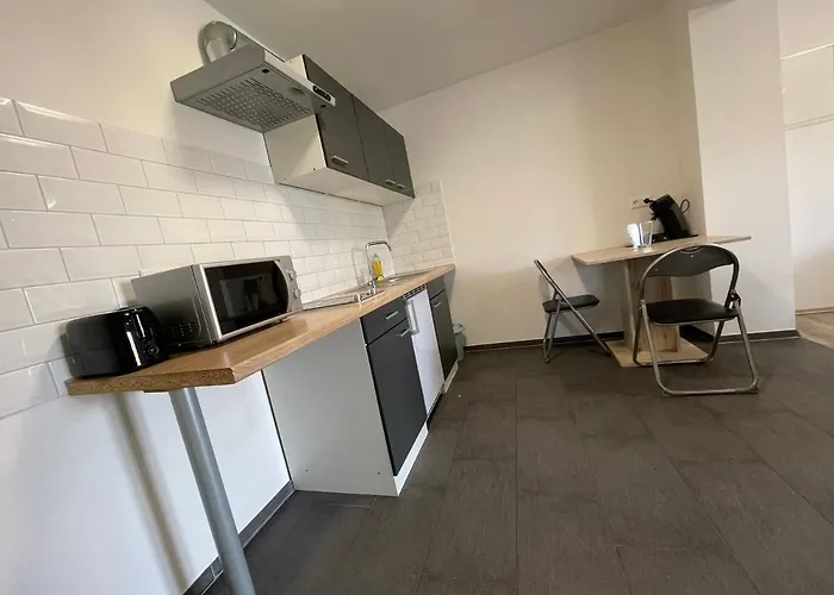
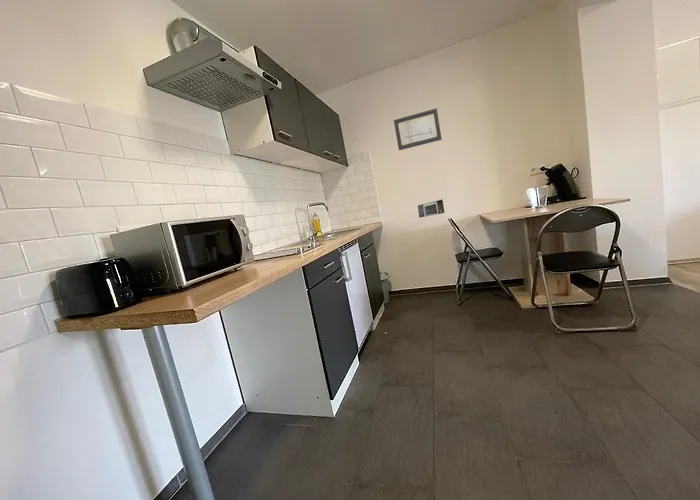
+ wall art [393,107,443,151]
+ calendar [417,199,445,219]
